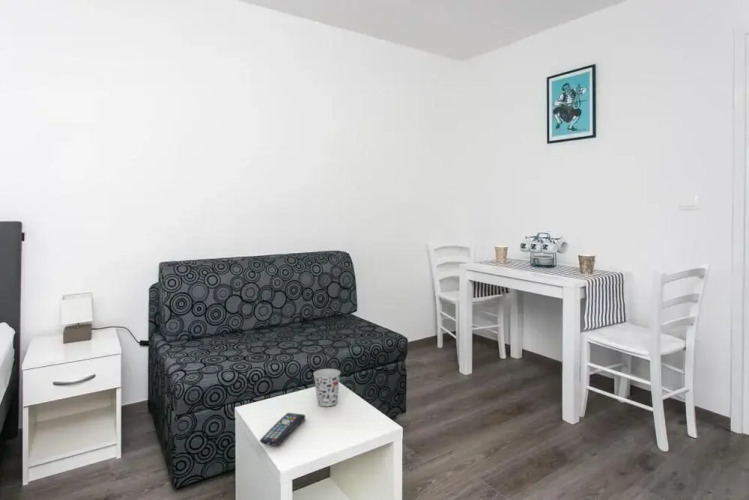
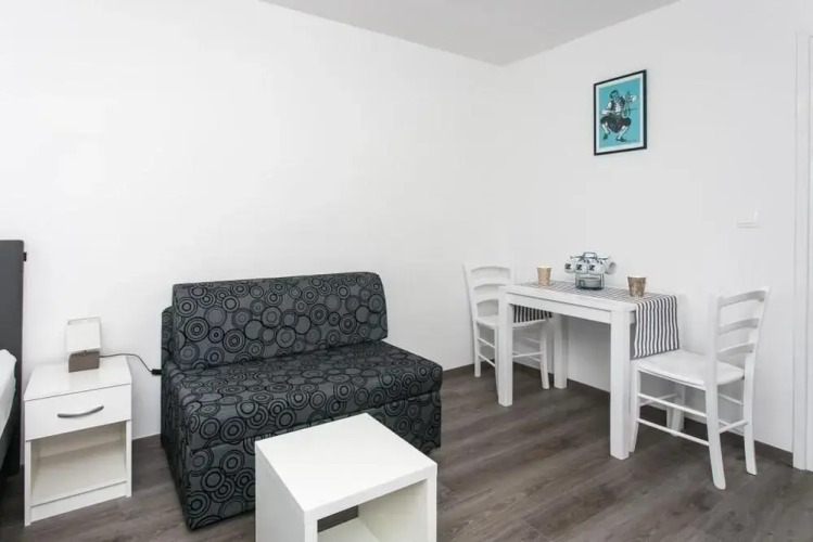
- remote control [259,412,306,447]
- cup [312,368,342,407]
